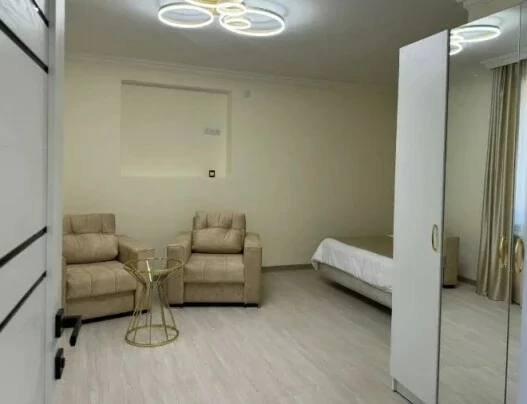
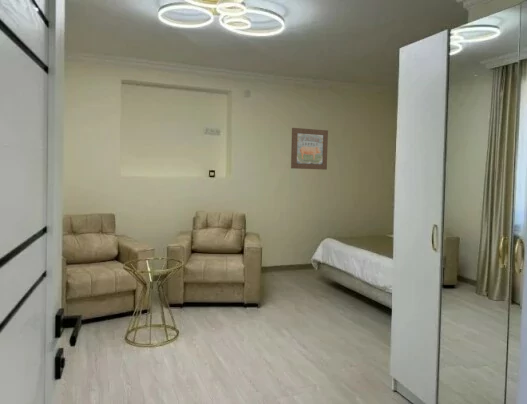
+ wall art [290,127,329,171]
